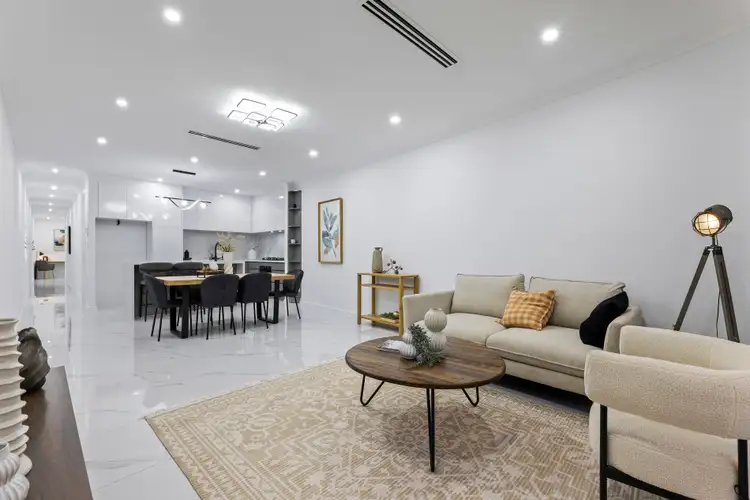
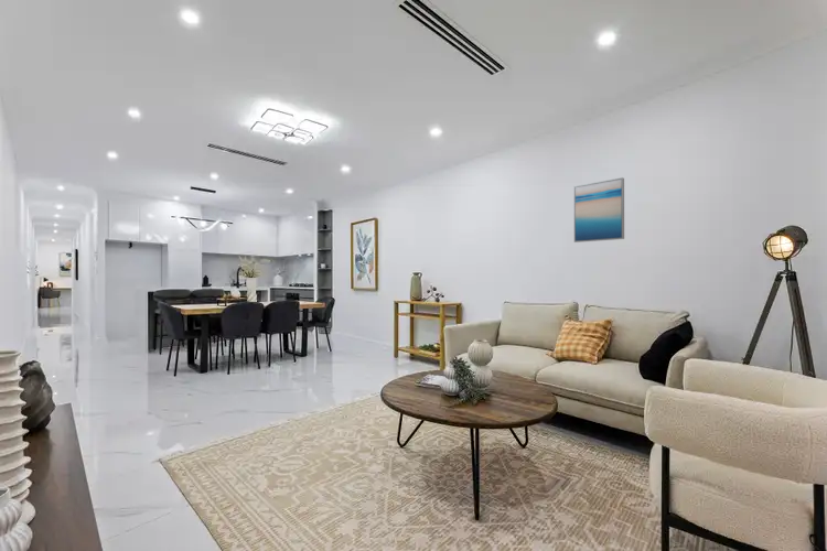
+ wall art [573,176,625,244]
